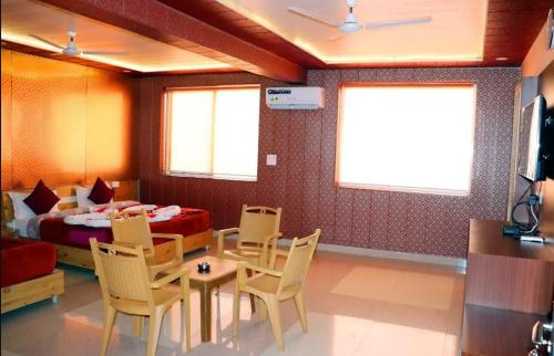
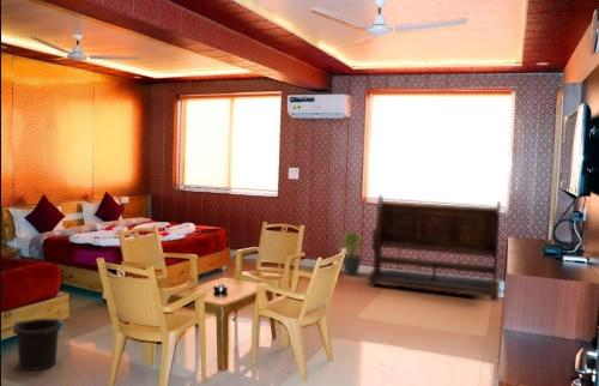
+ potted plant [338,230,365,277]
+ bench [368,194,502,302]
+ trash can [12,318,63,372]
